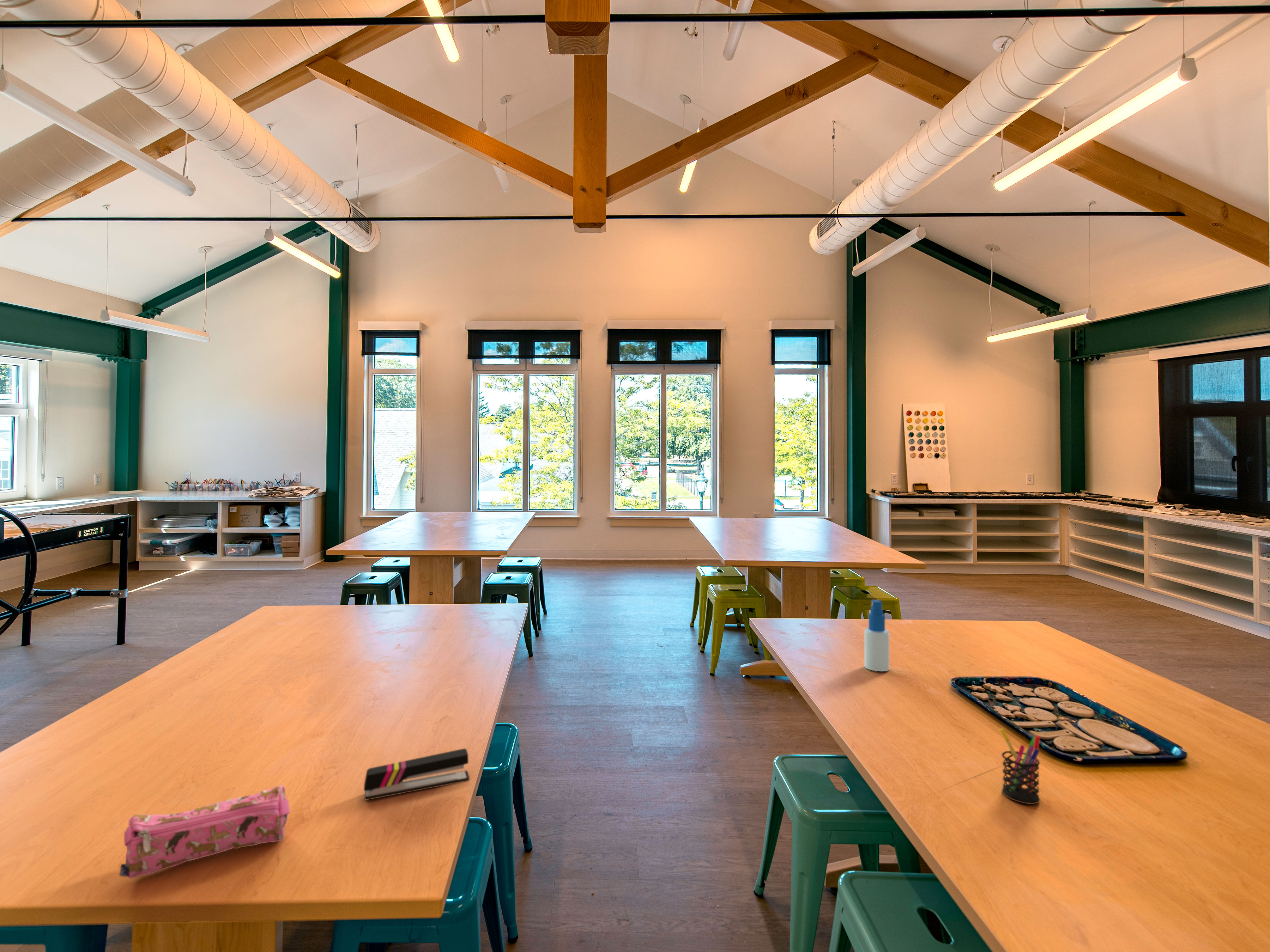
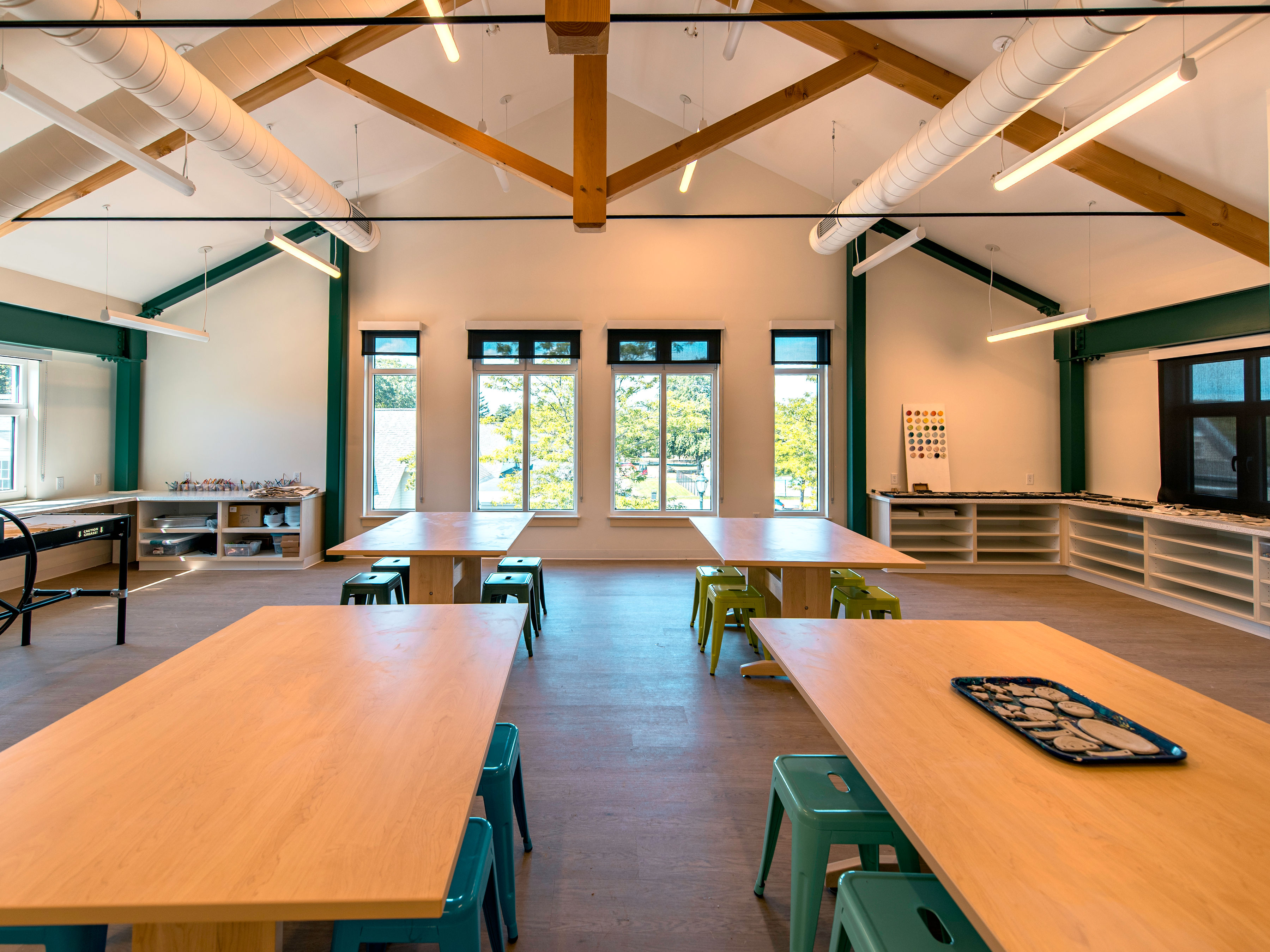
- pencil case [119,785,290,879]
- spray bottle [864,600,890,672]
- pen holder [999,728,1040,804]
- stapler [363,748,470,801]
